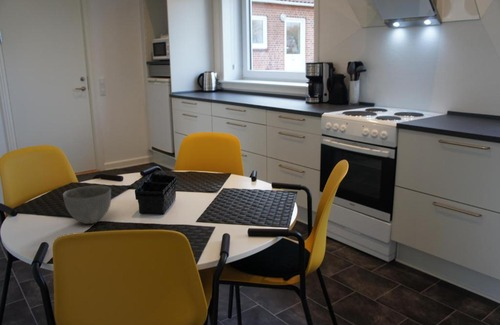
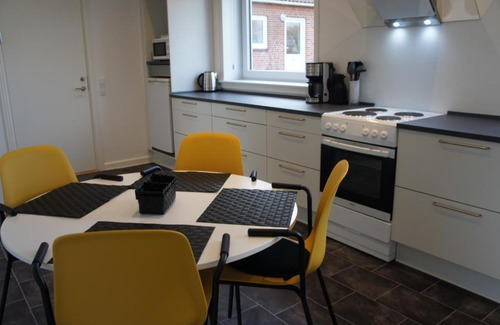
- bowl [62,184,112,225]
